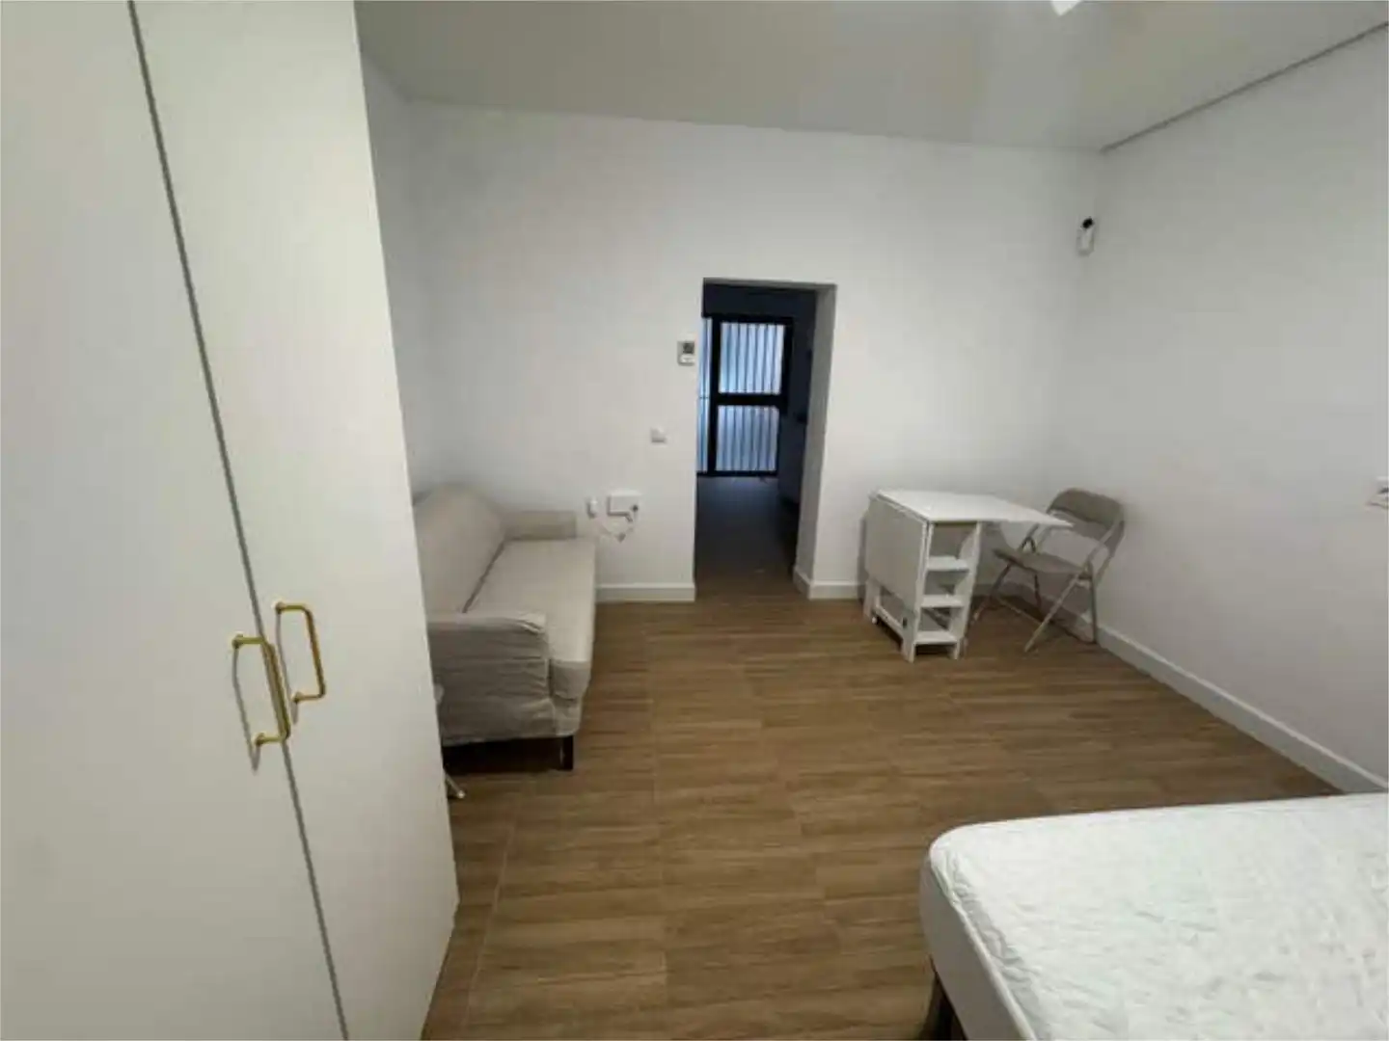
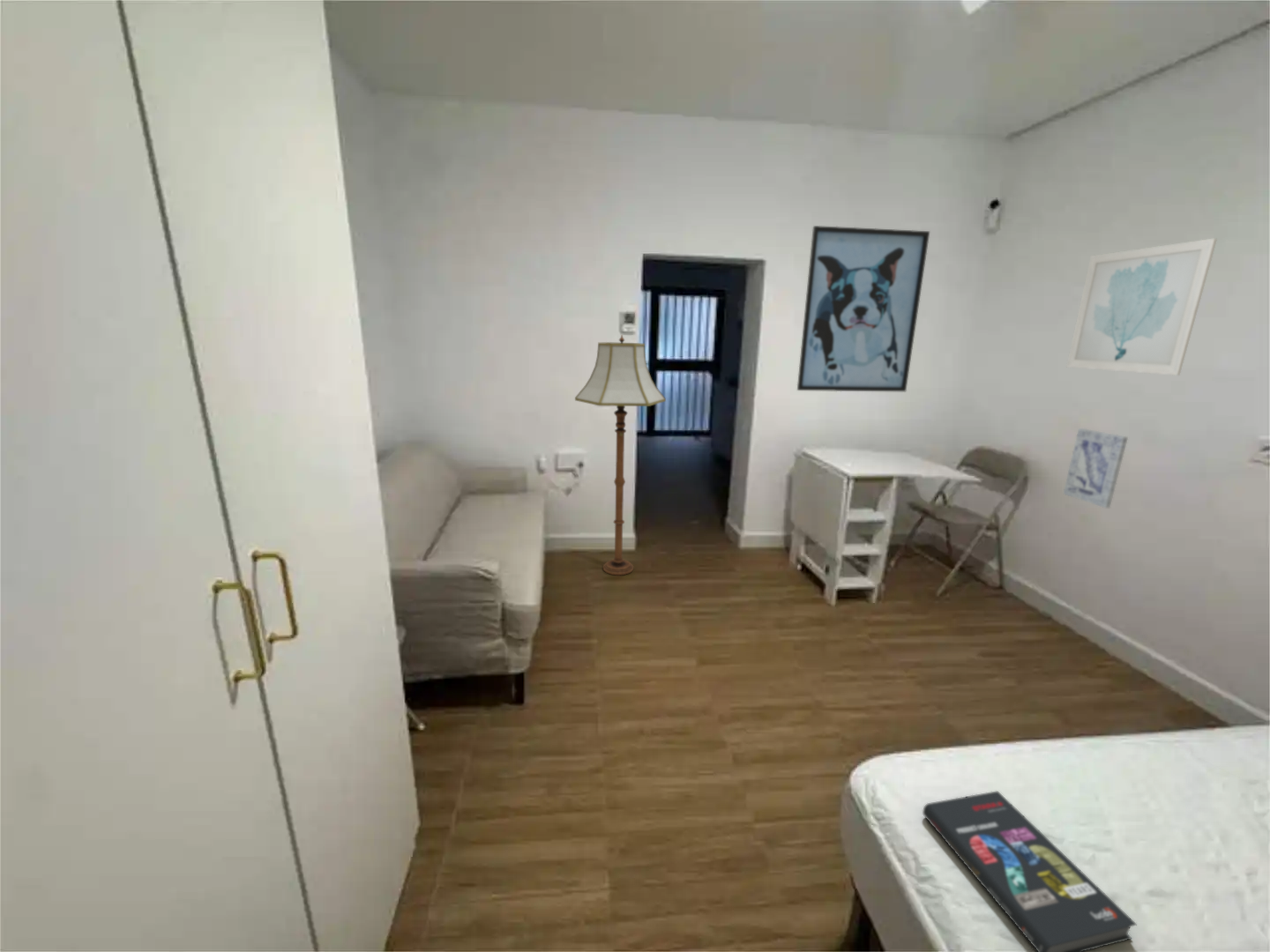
+ wall art [796,225,930,392]
+ wall art [1063,428,1129,509]
+ wall art [1065,237,1218,376]
+ floor lamp [574,334,667,576]
+ book [922,790,1138,952]
